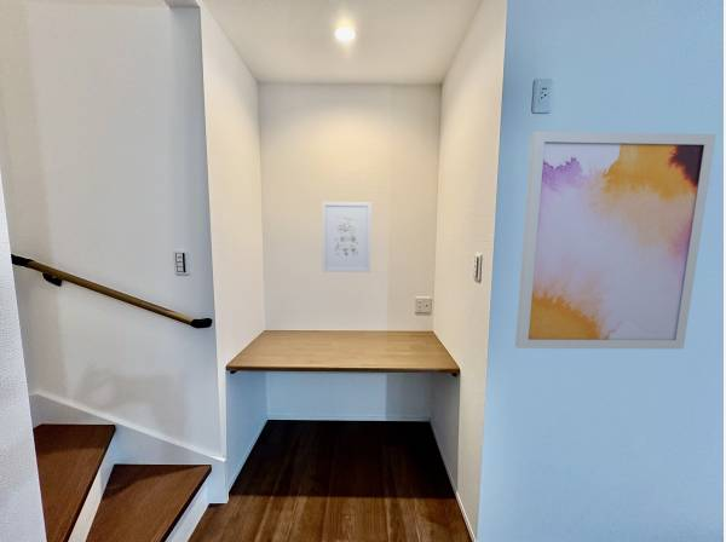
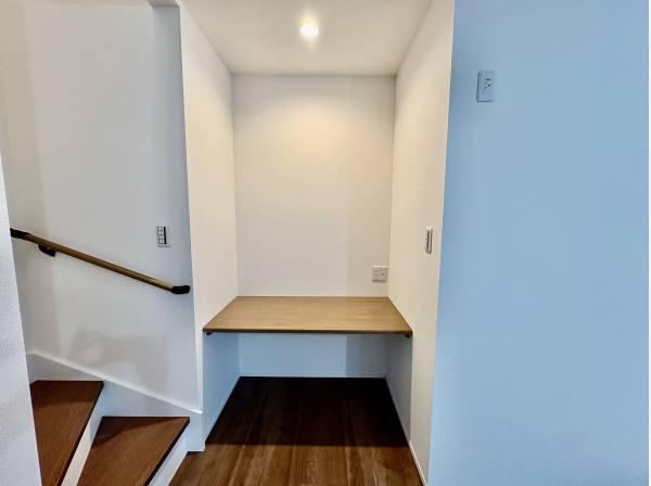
- wall art [321,201,373,273]
- wall art [514,129,718,351]
